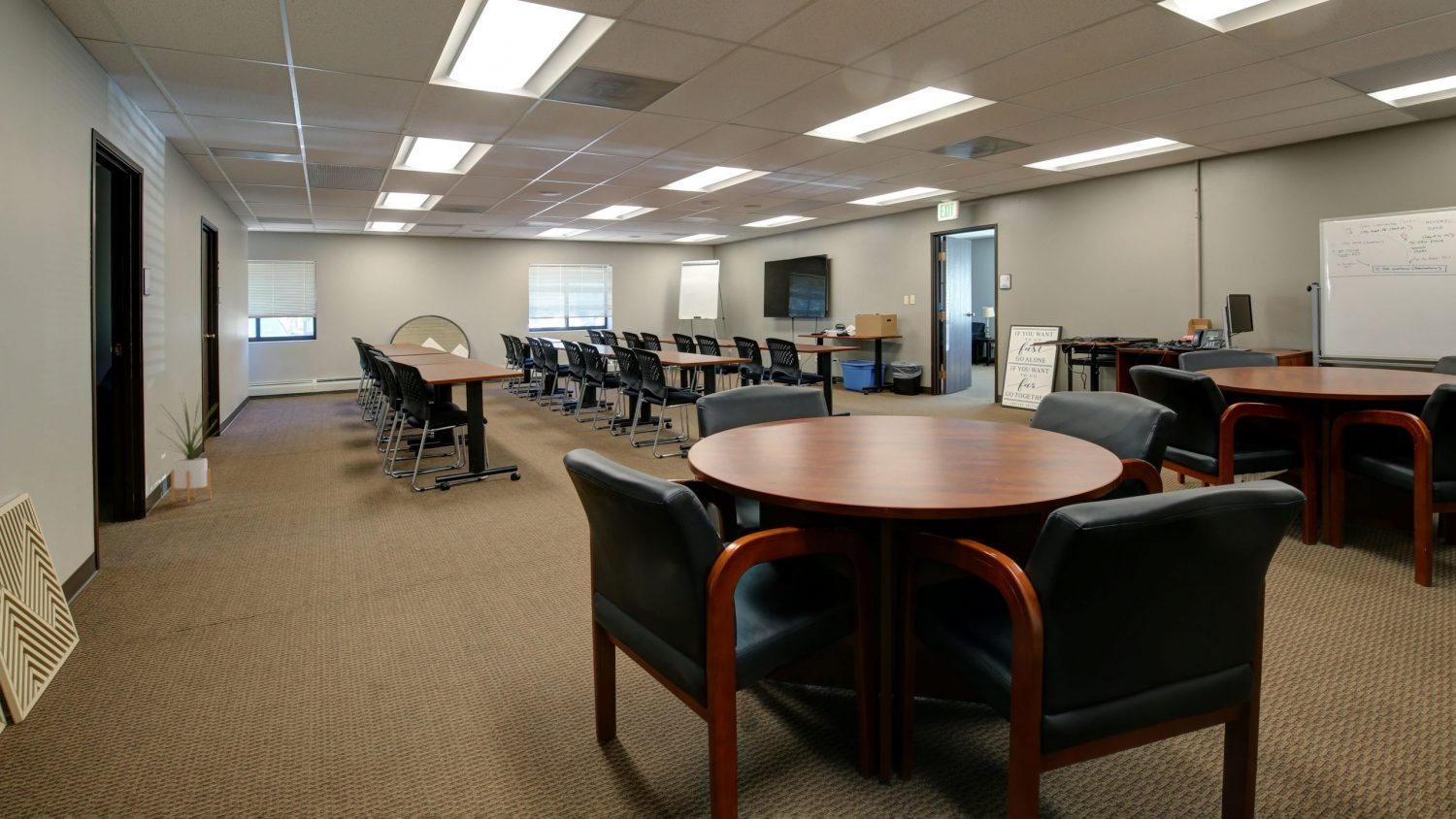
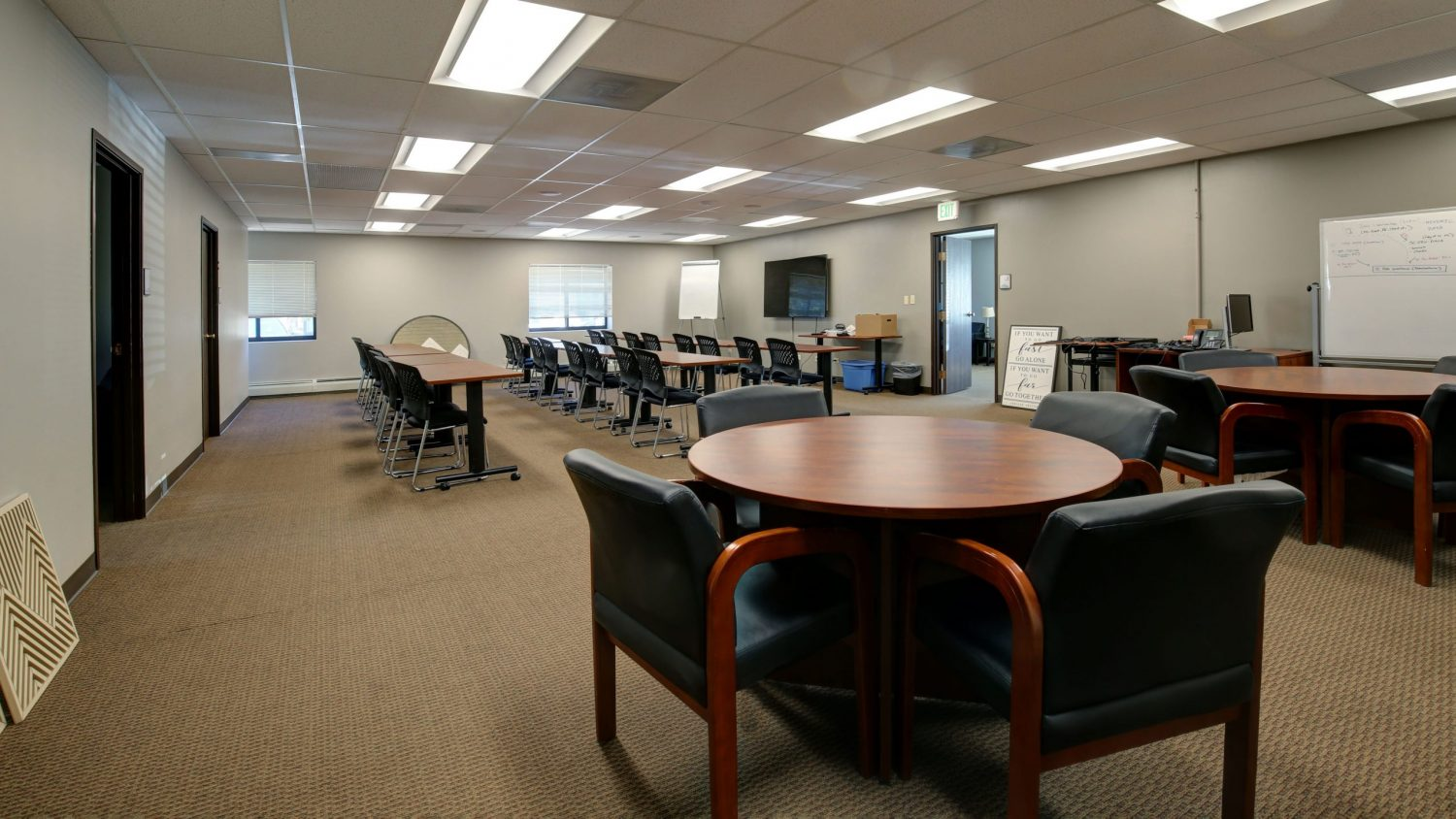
- house plant [152,391,224,504]
